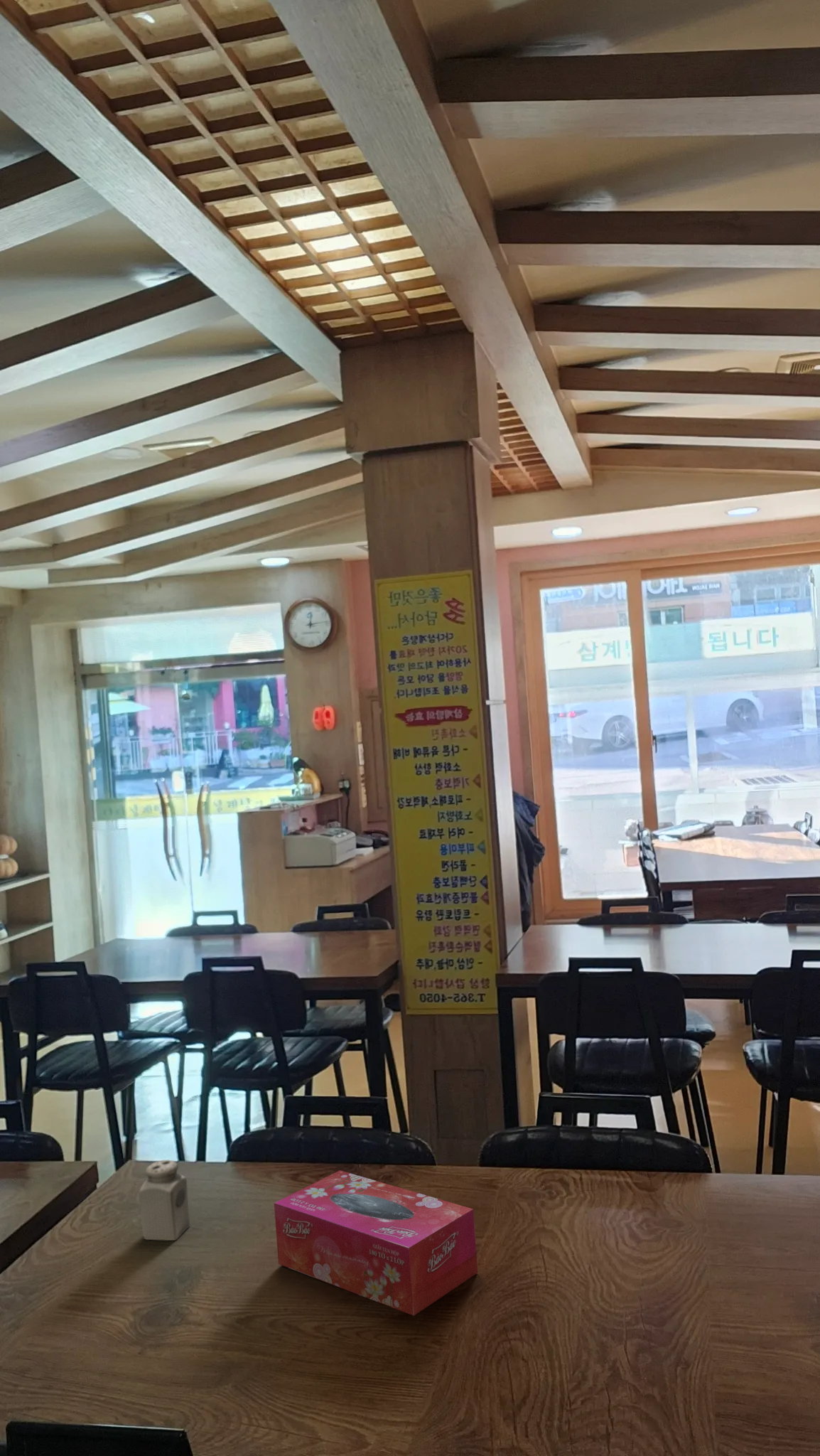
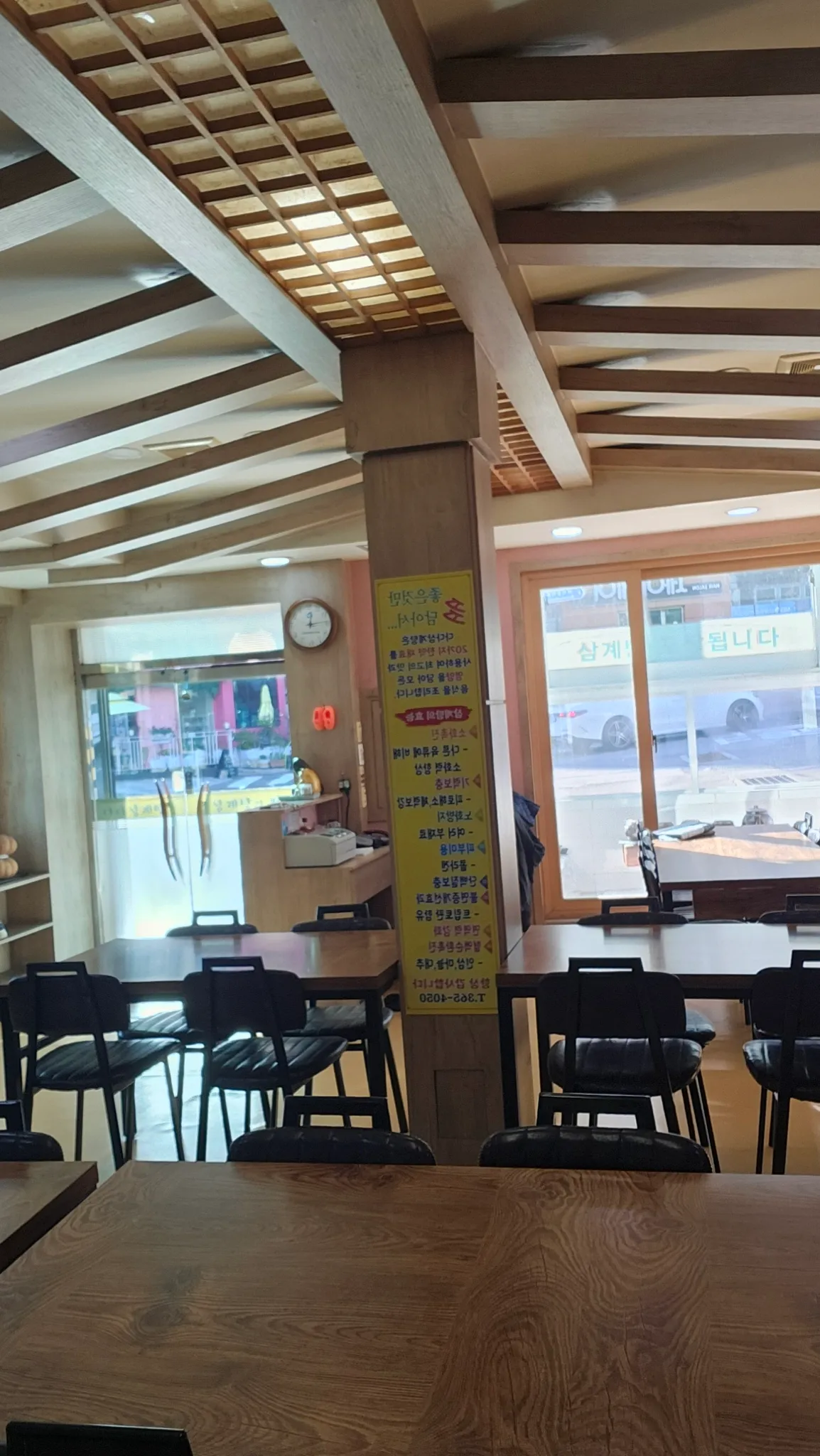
- salt shaker [139,1160,190,1241]
- tissue box [274,1170,478,1317]
